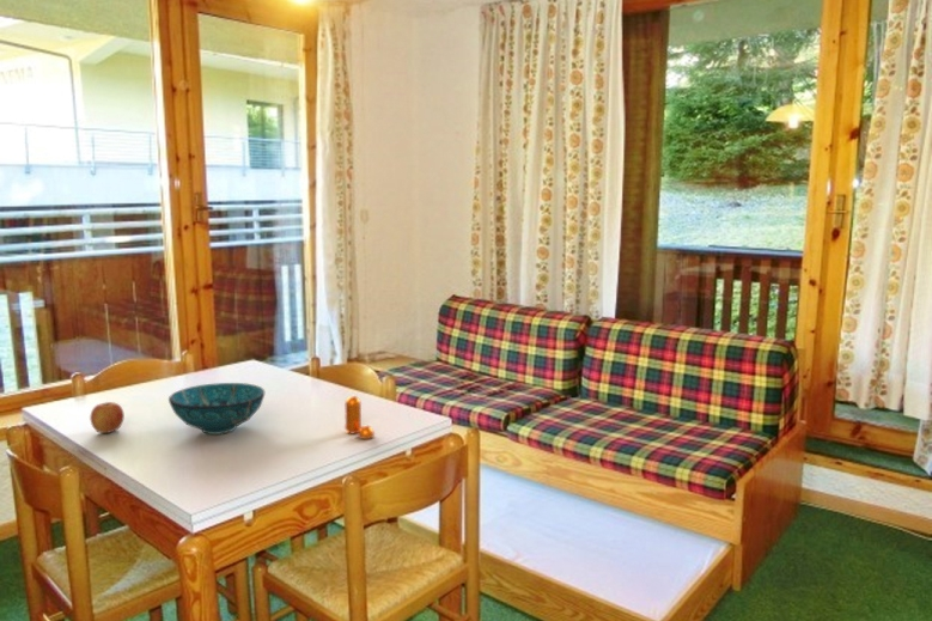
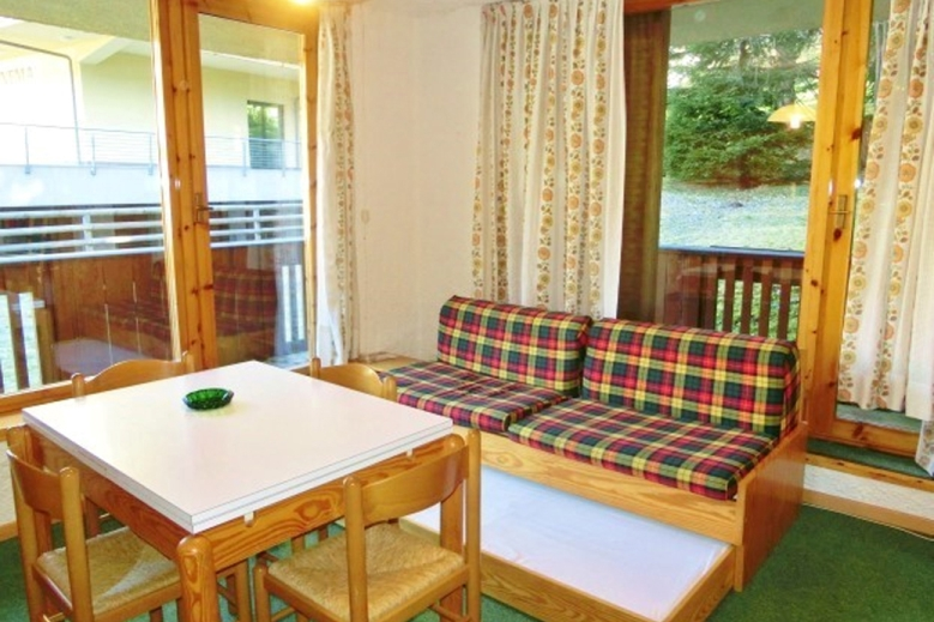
- decorative bowl [167,382,266,436]
- apple [89,401,126,434]
- pepper shaker [343,395,376,440]
